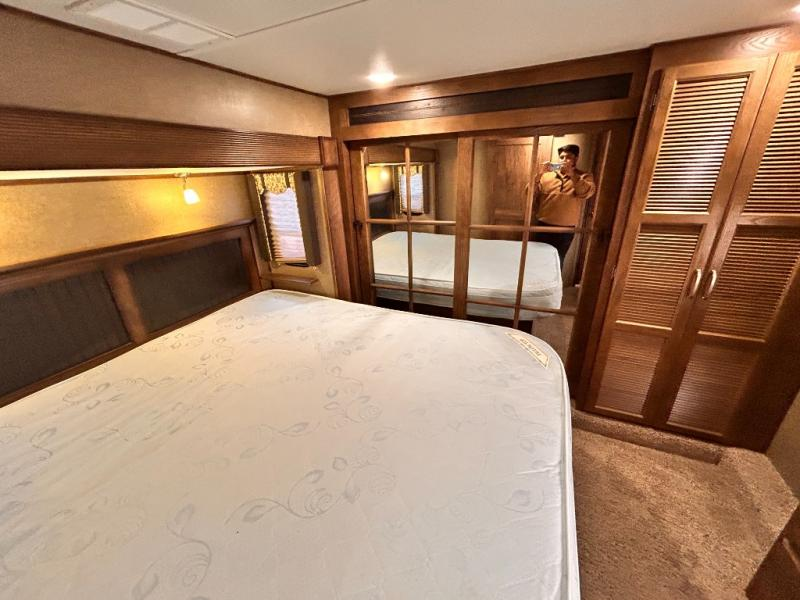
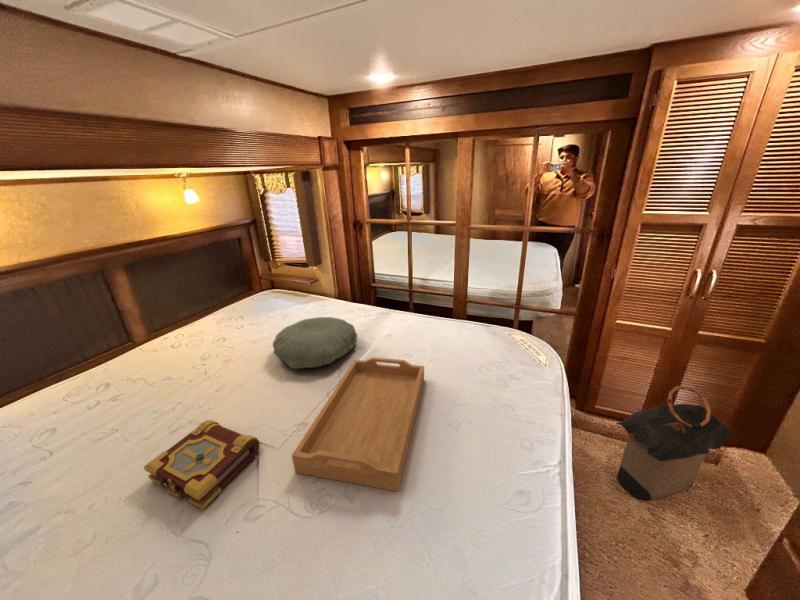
+ pillow [272,316,359,370]
+ laundry hamper [615,385,735,501]
+ book [143,419,261,510]
+ serving tray [291,356,425,492]
